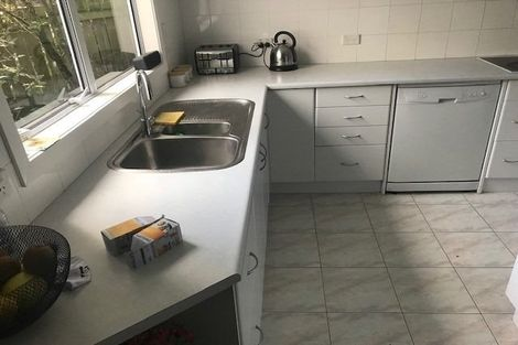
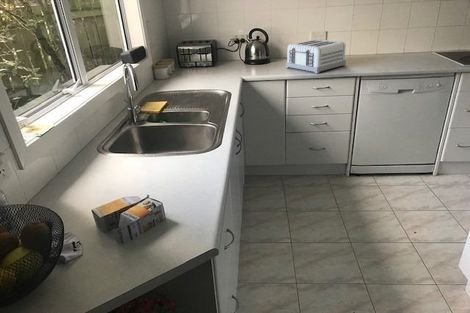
+ toaster [285,38,347,75]
